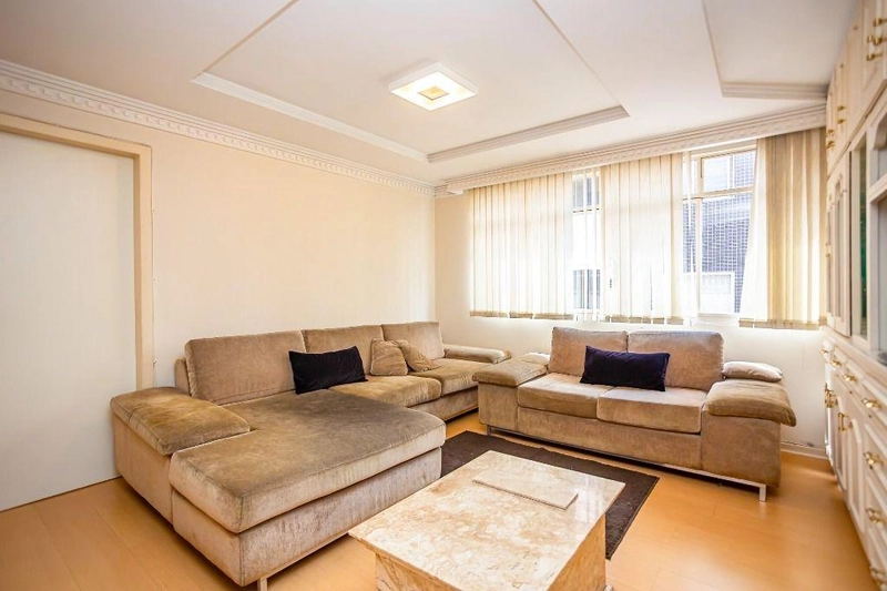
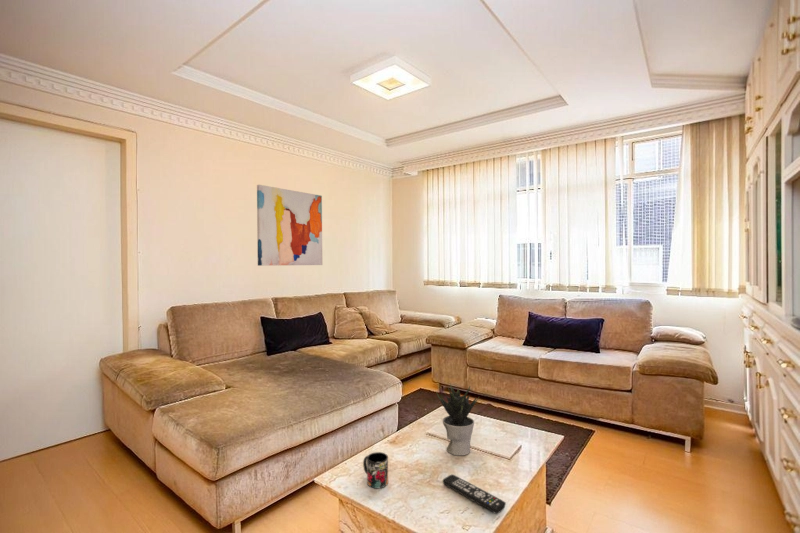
+ remote control [442,473,507,515]
+ wall art [256,184,323,267]
+ potted plant [435,382,480,456]
+ mug [362,451,389,489]
